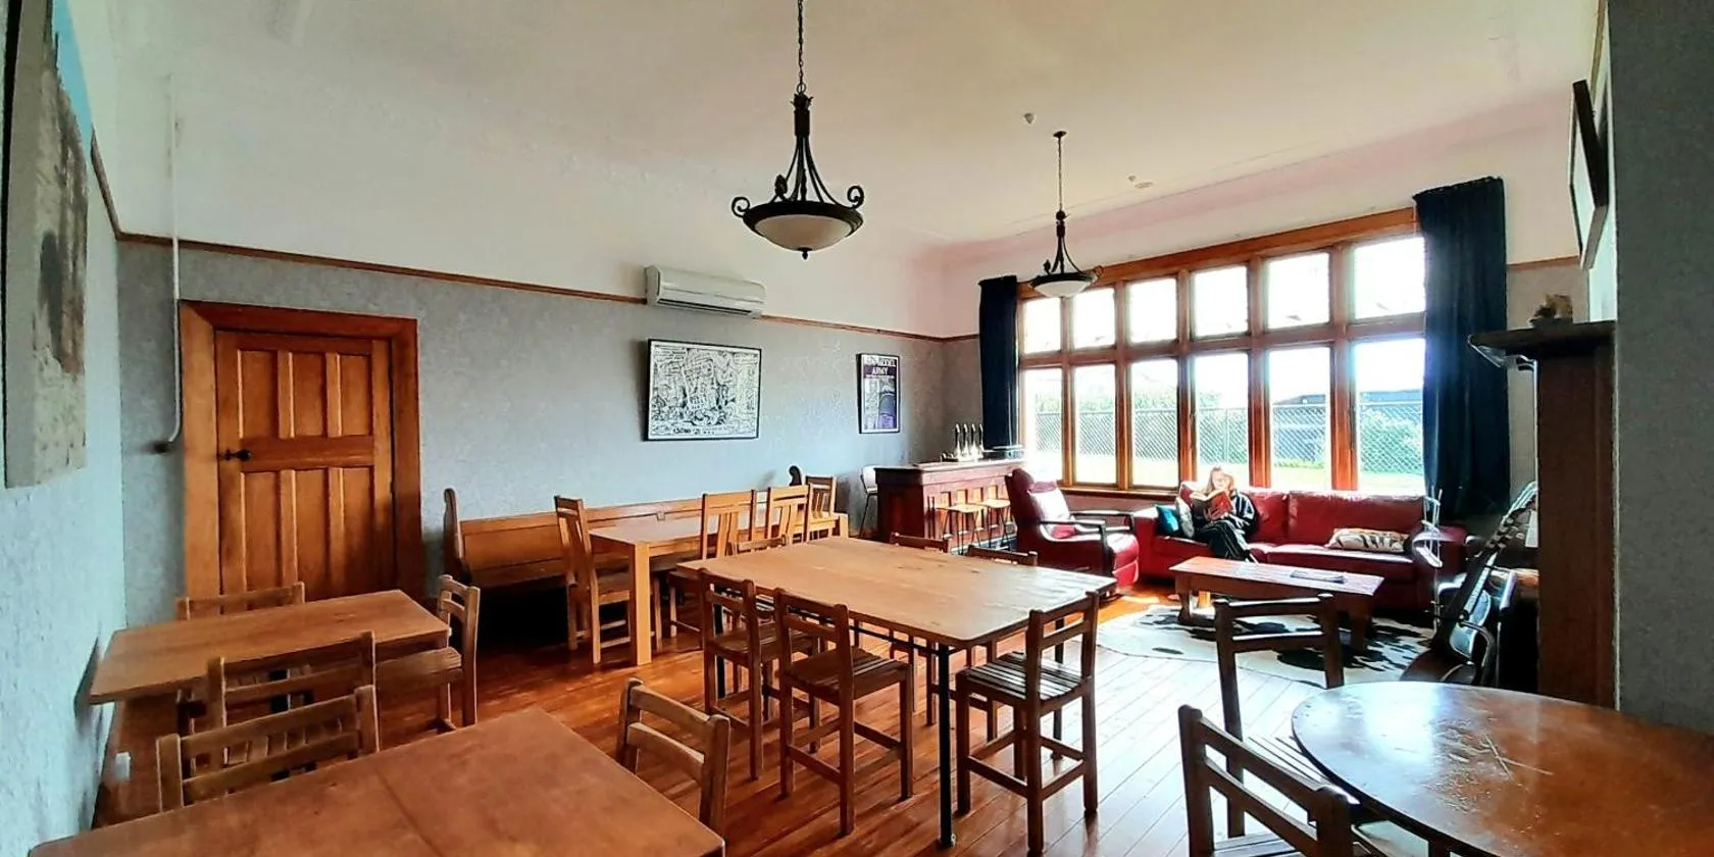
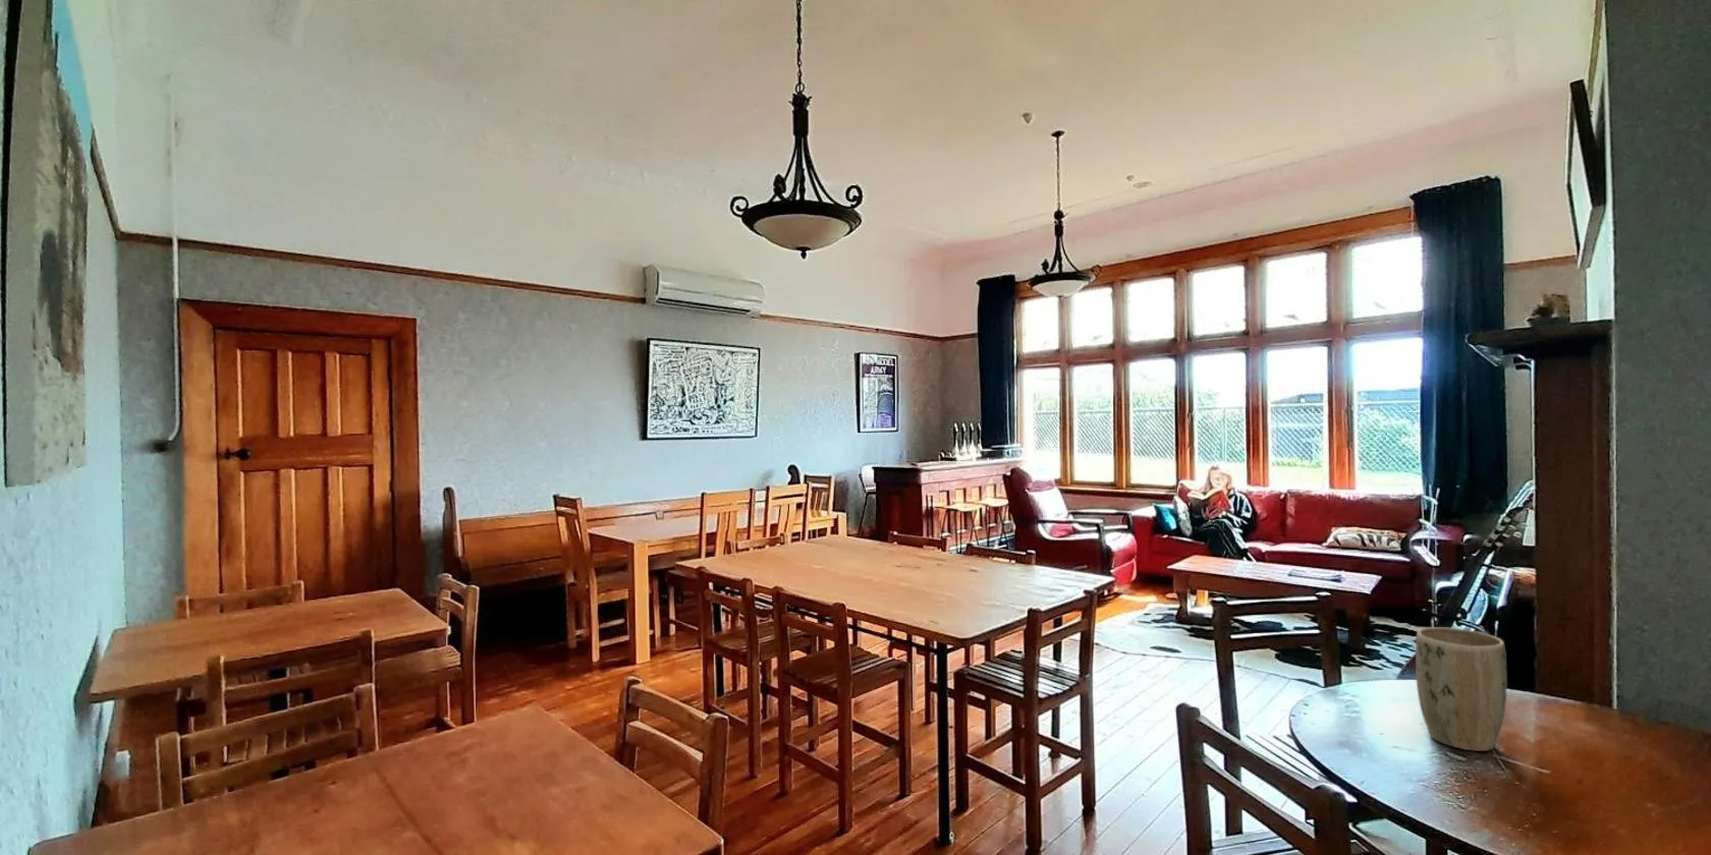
+ plant pot [1414,626,1508,752]
